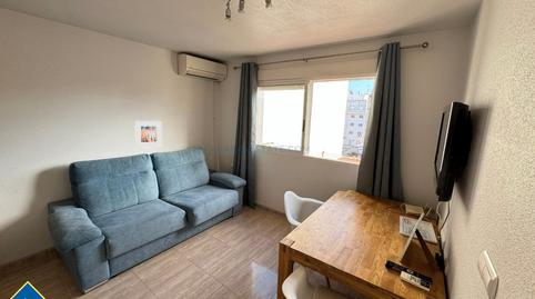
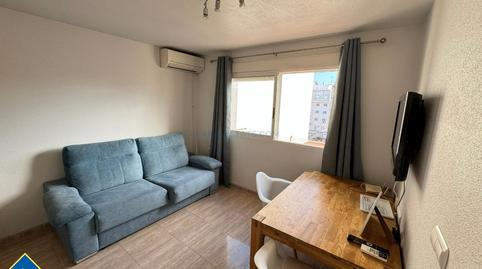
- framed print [133,120,163,149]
